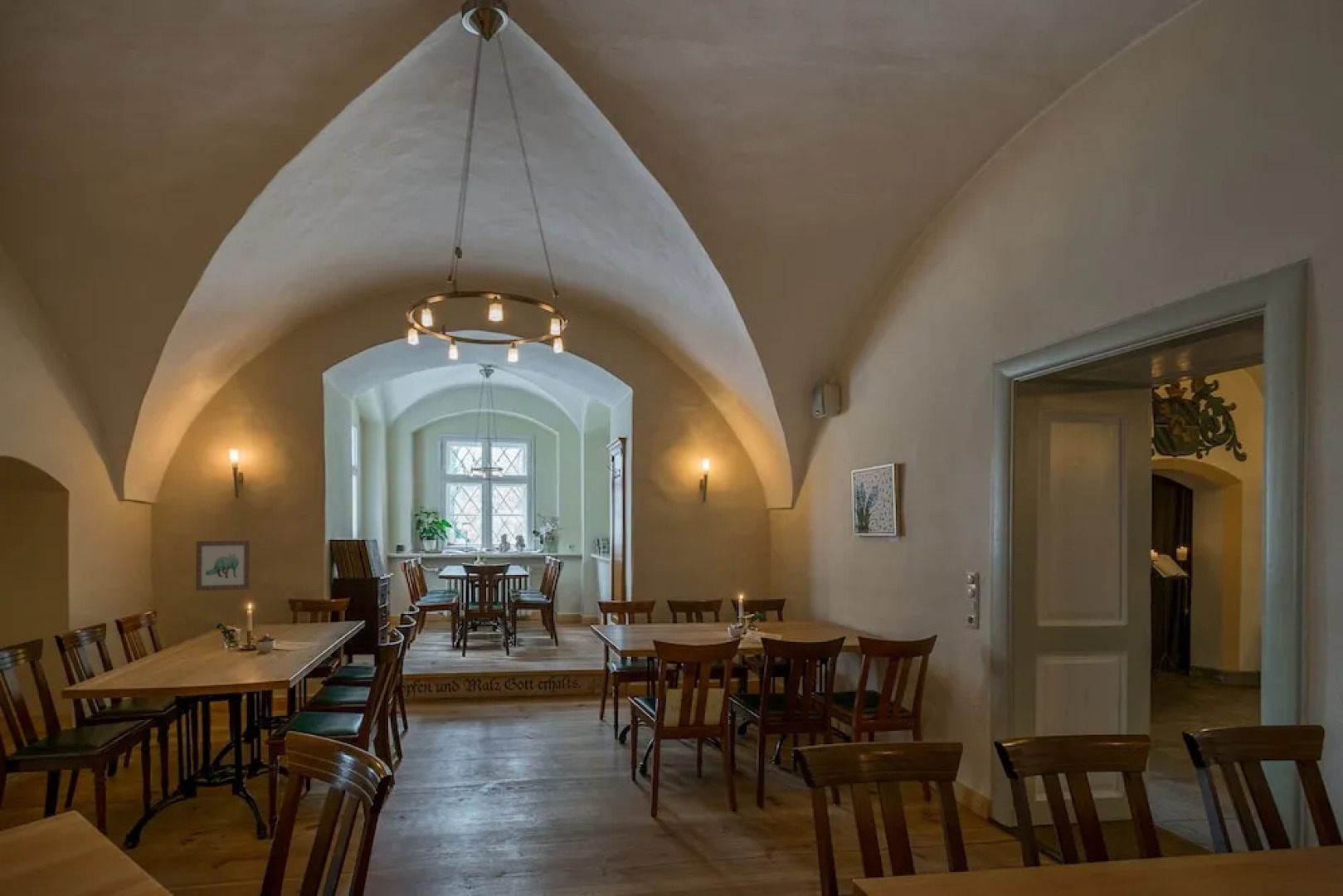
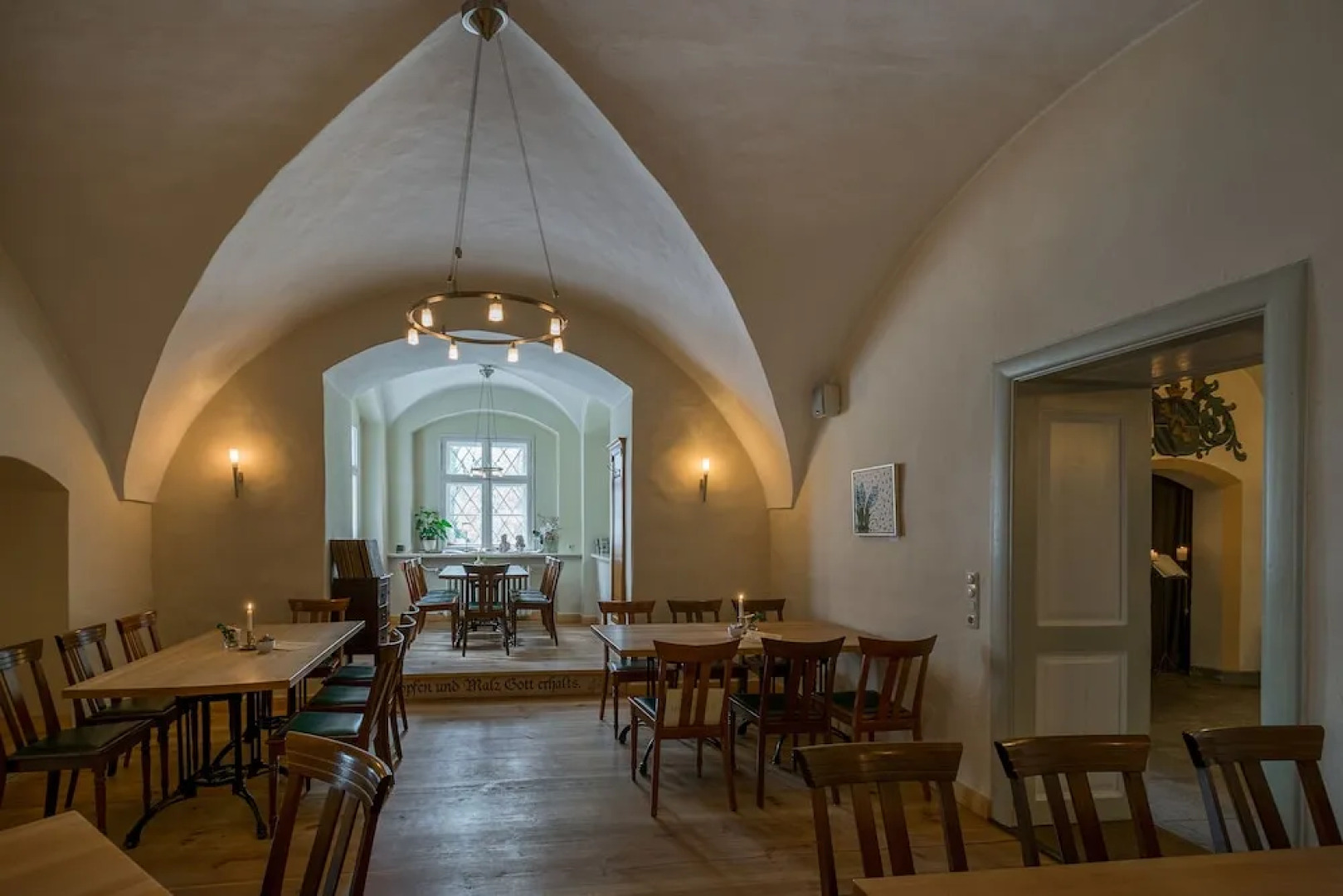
- wall art [195,539,251,592]
